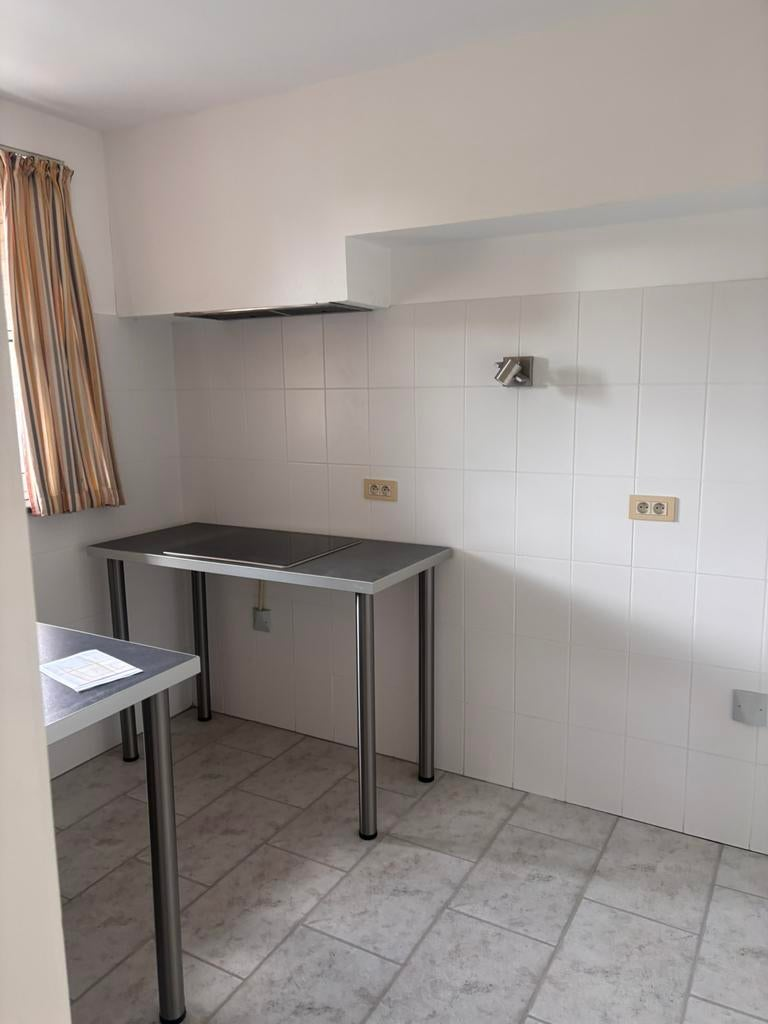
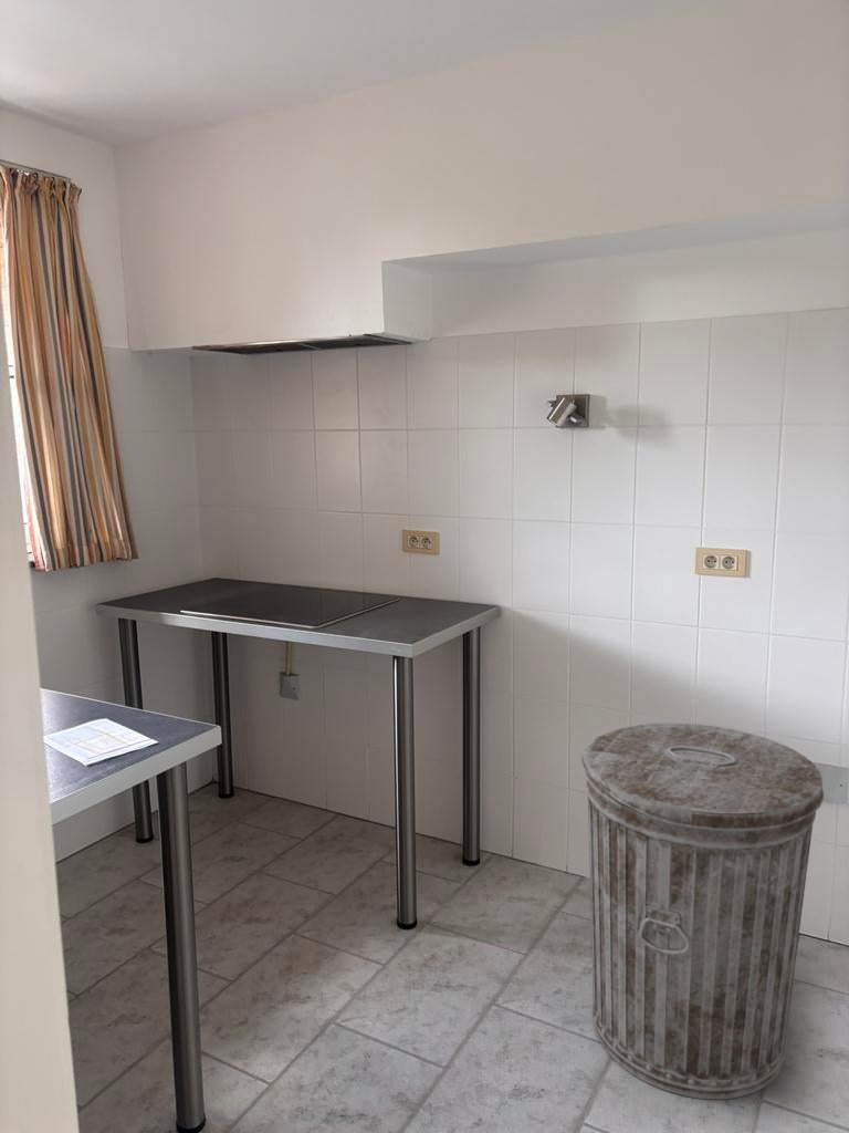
+ trash can [580,721,825,1100]
